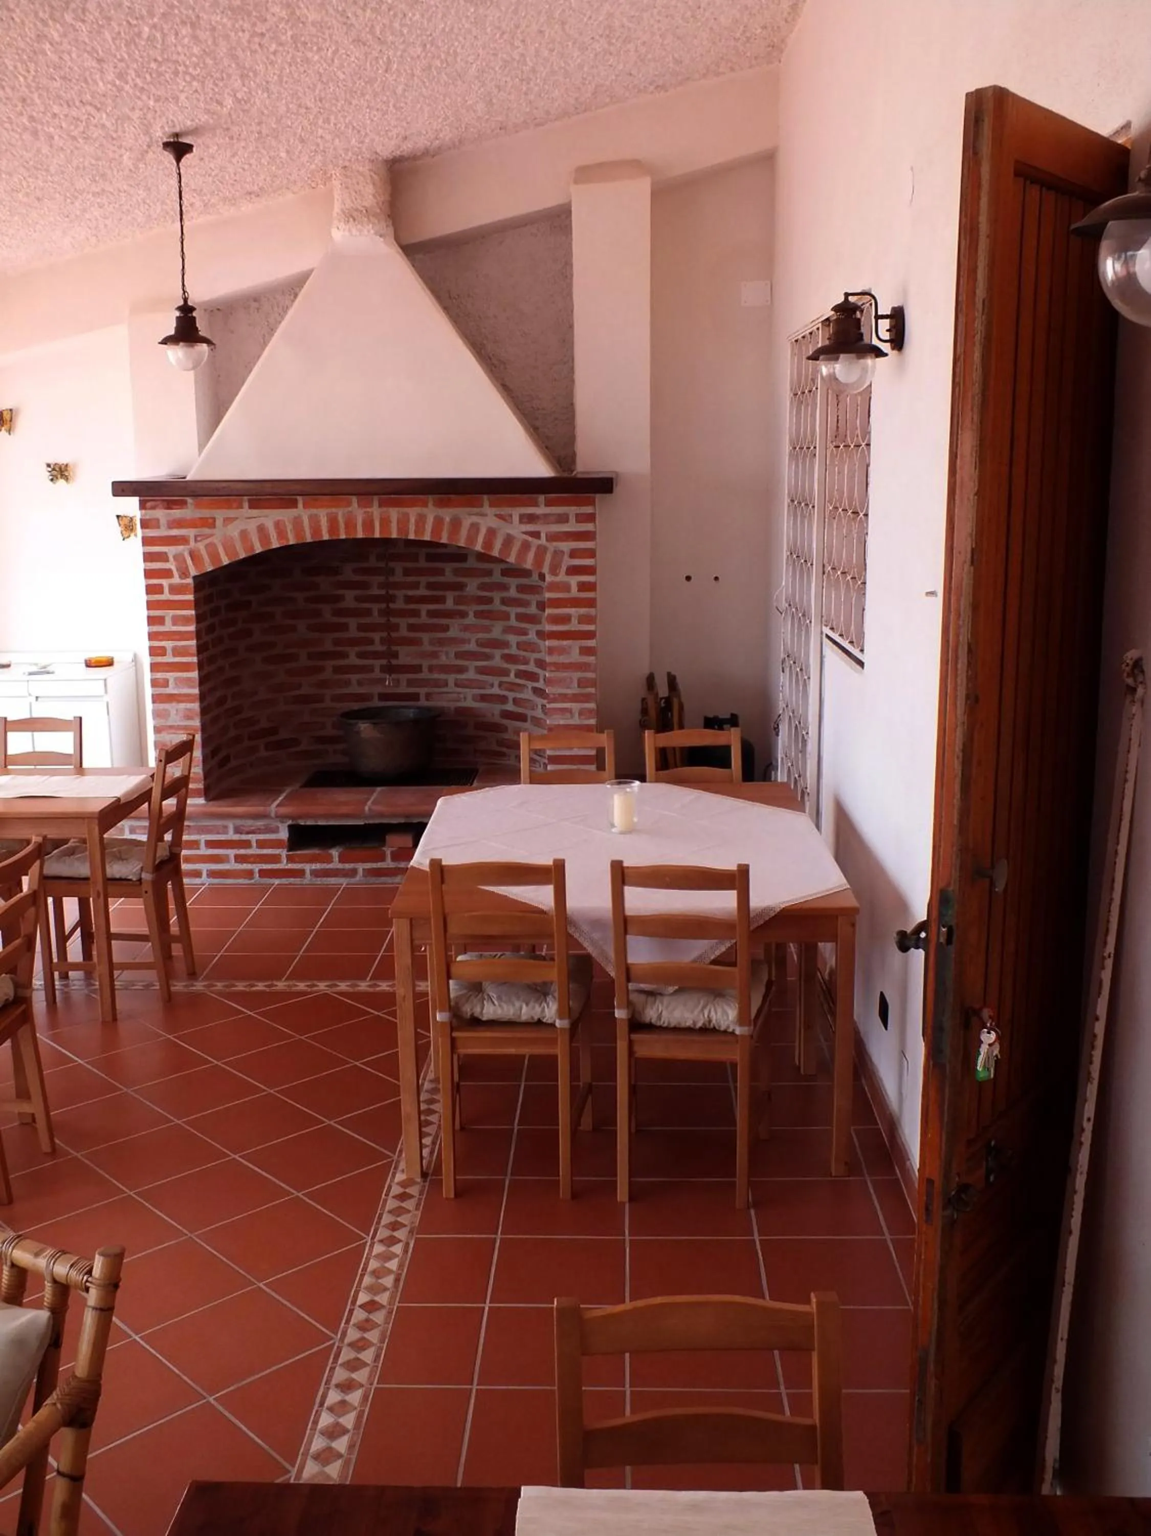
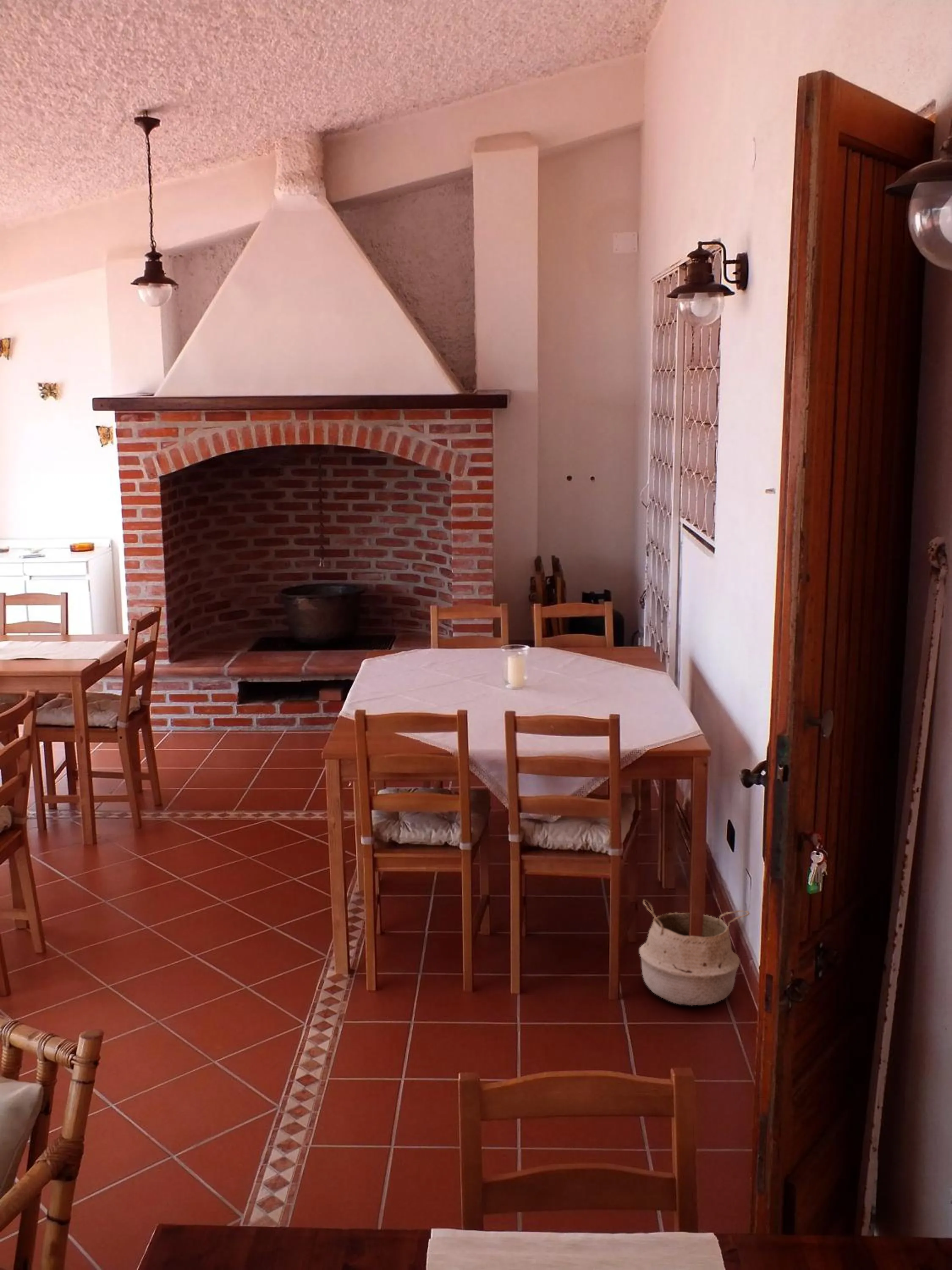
+ woven basket [639,899,750,1006]
